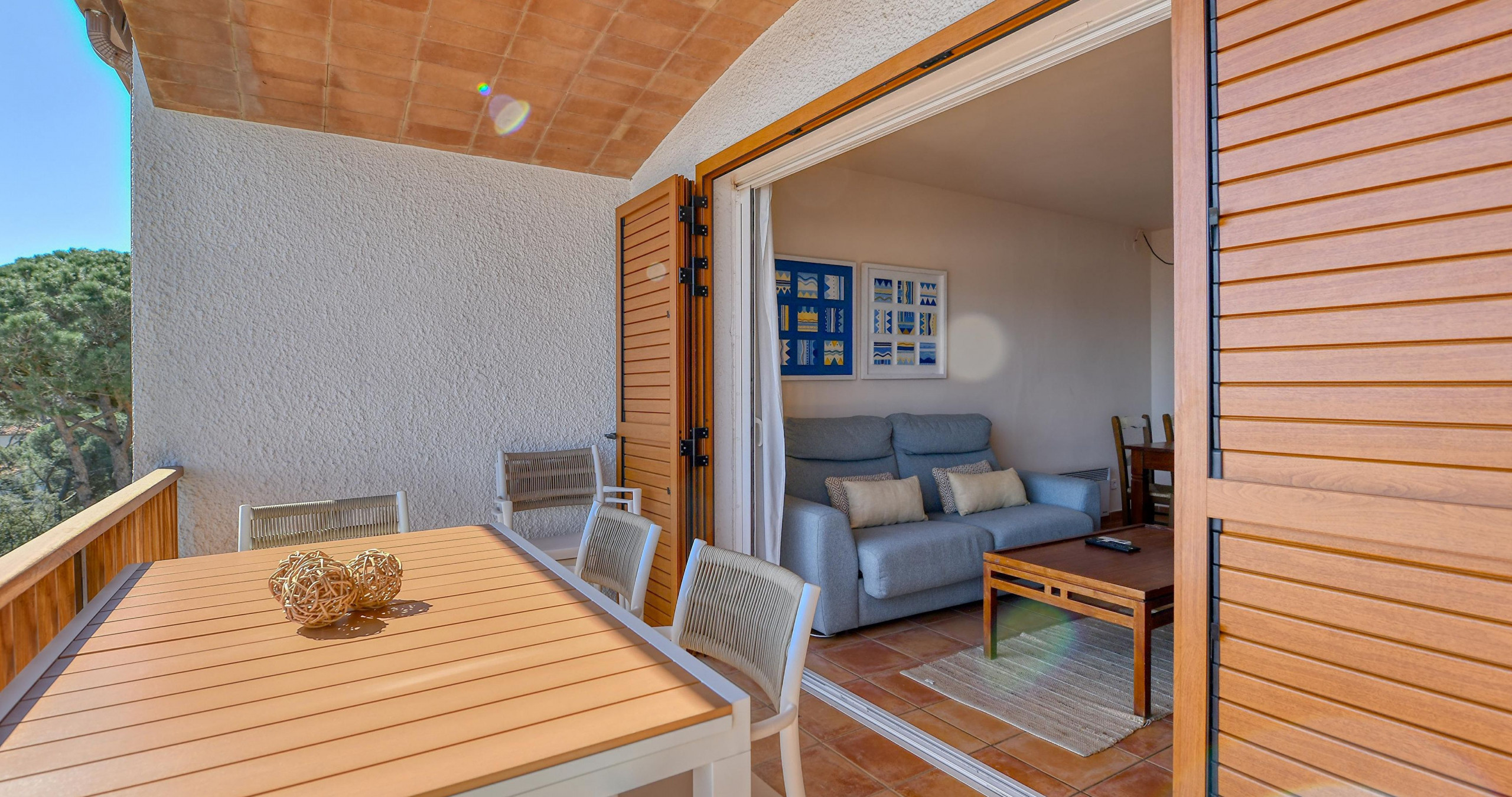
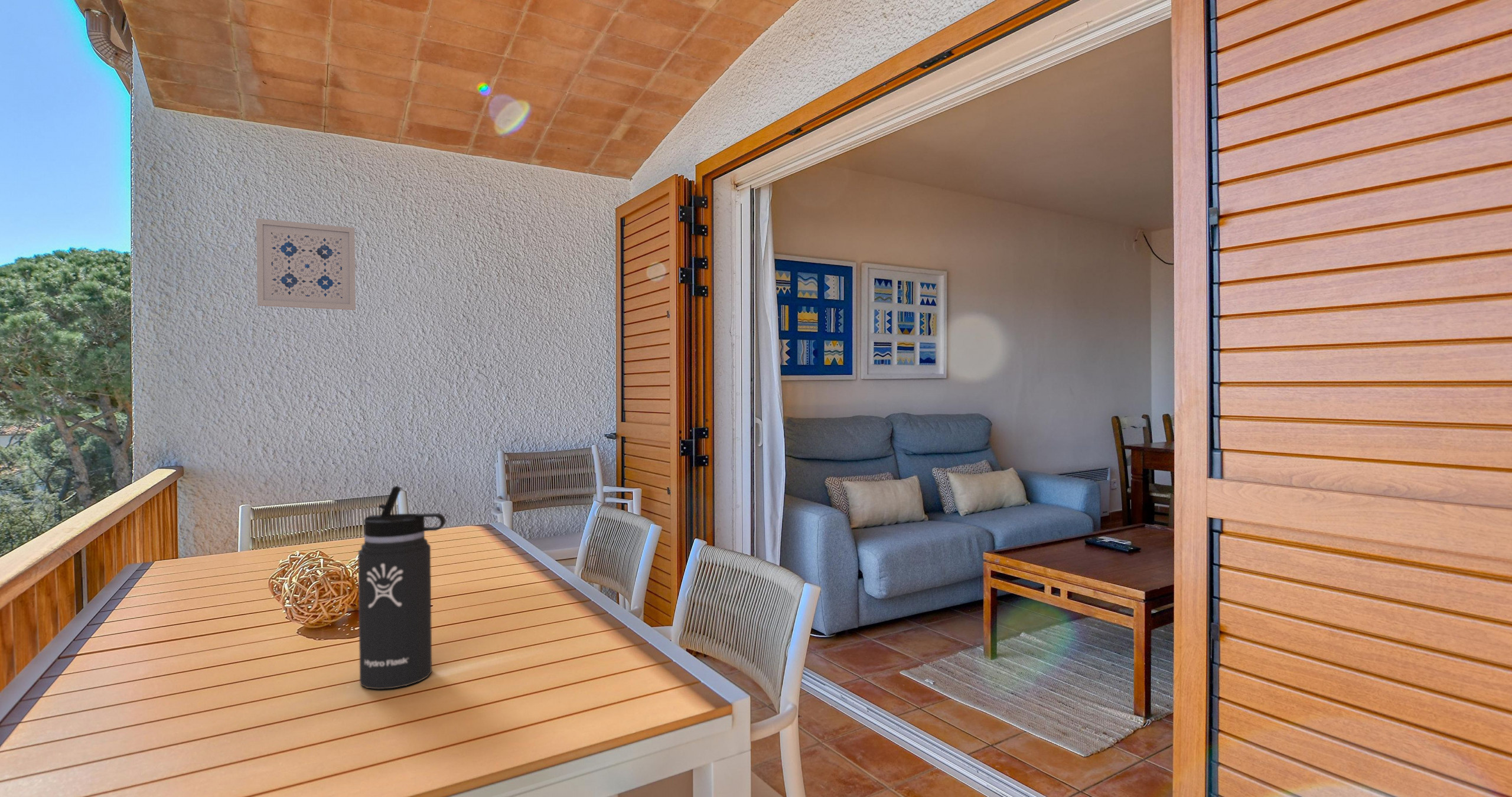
+ wall art [256,218,356,311]
+ thermos bottle [358,485,446,690]
